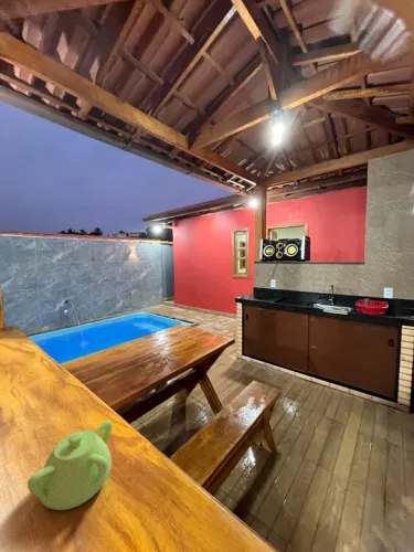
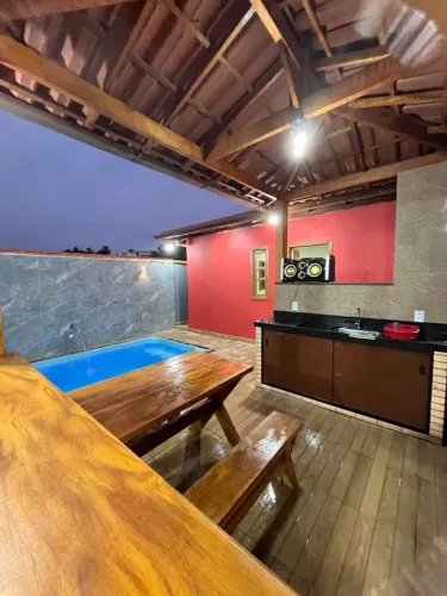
- teapot [26,420,113,511]
